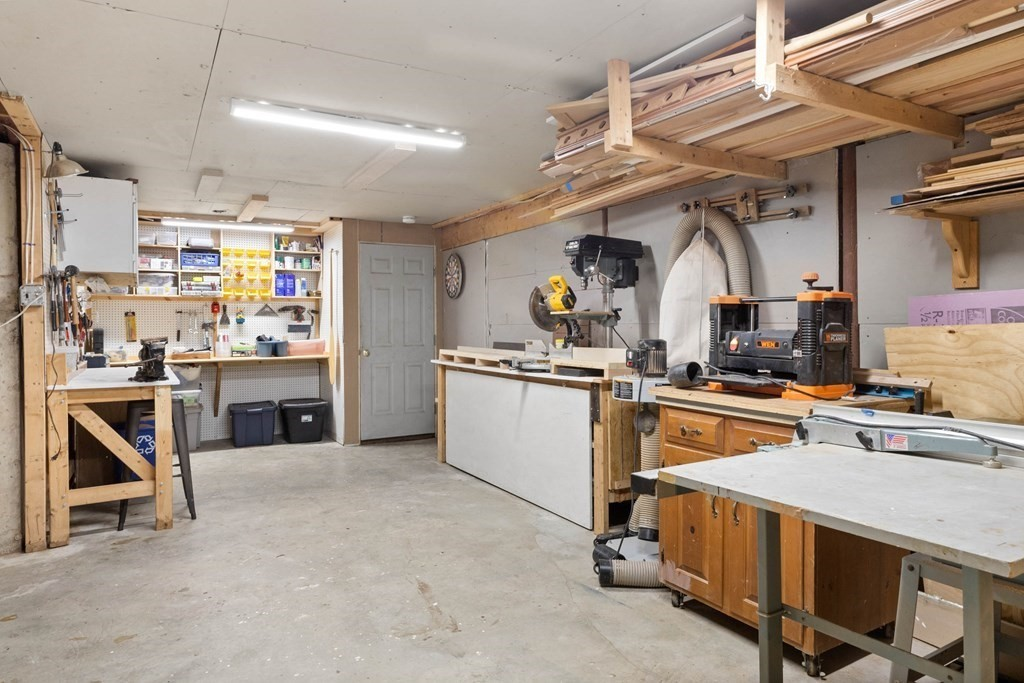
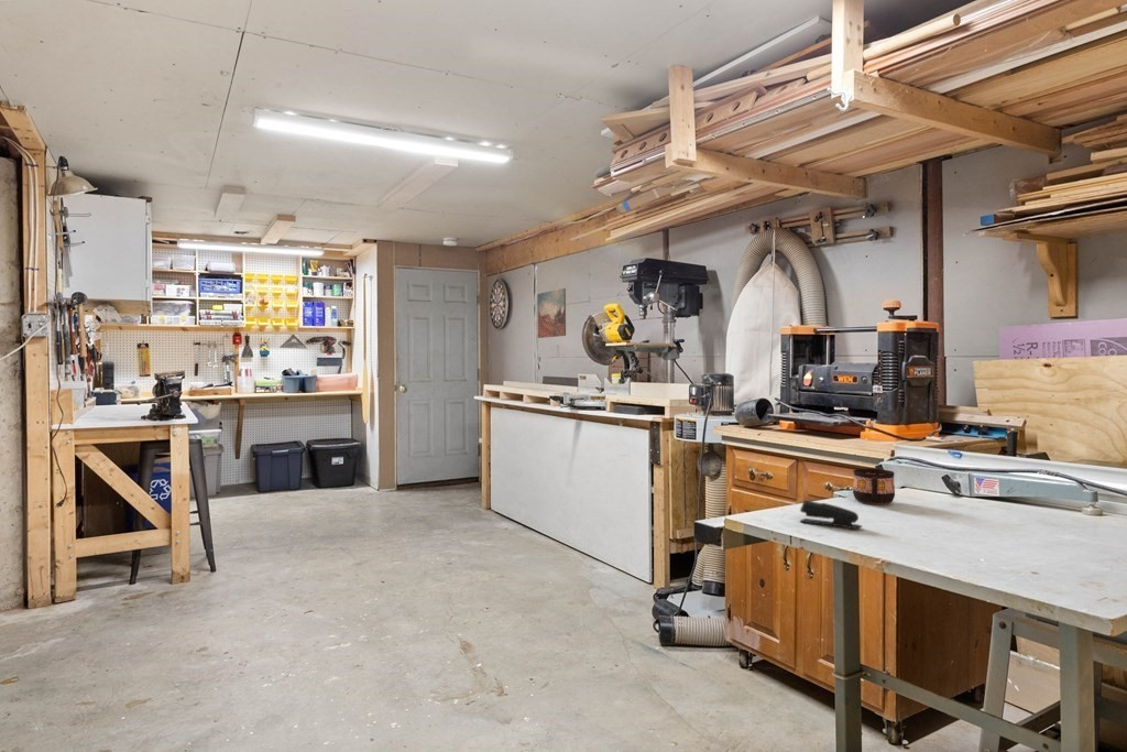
+ wall art [536,287,567,339]
+ stapler [799,500,863,530]
+ cup [852,468,896,505]
